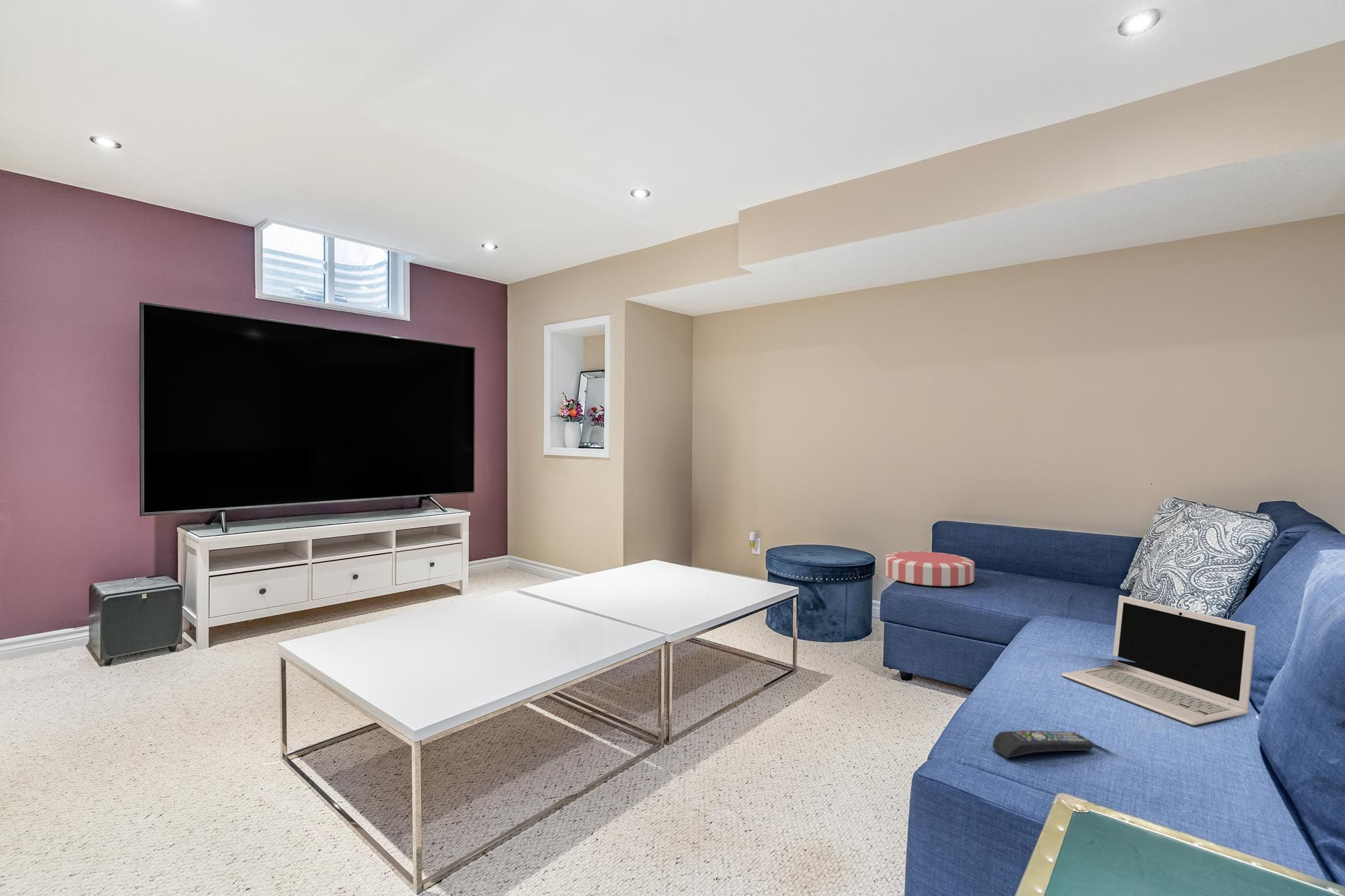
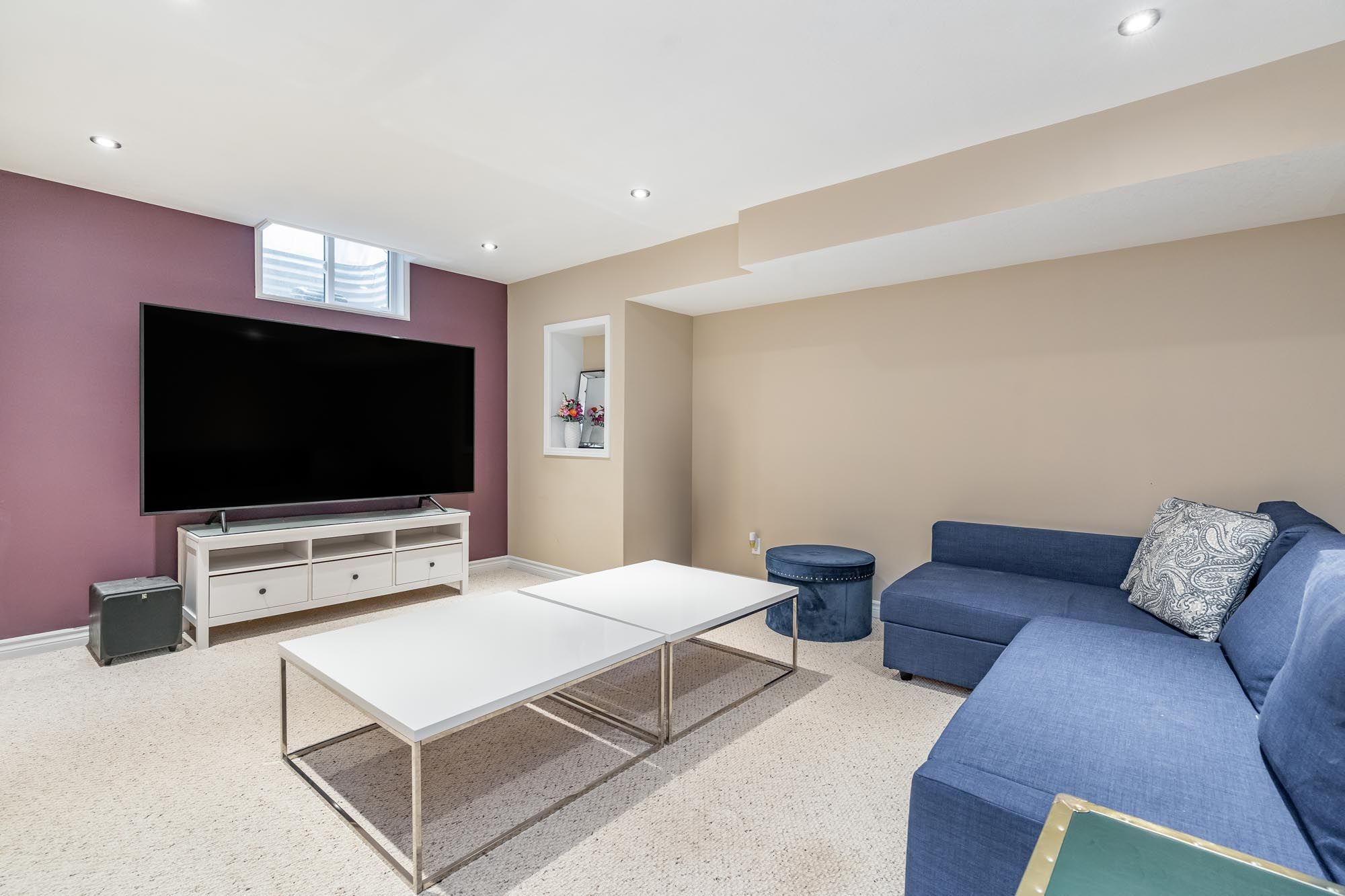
- laptop [1061,595,1257,726]
- cushion [884,551,975,587]
- remote control [992,730,1095,759]
